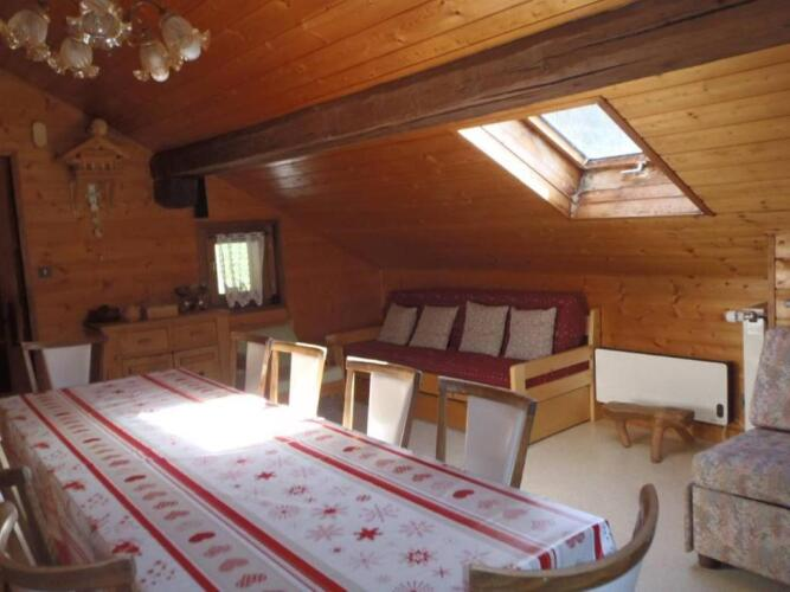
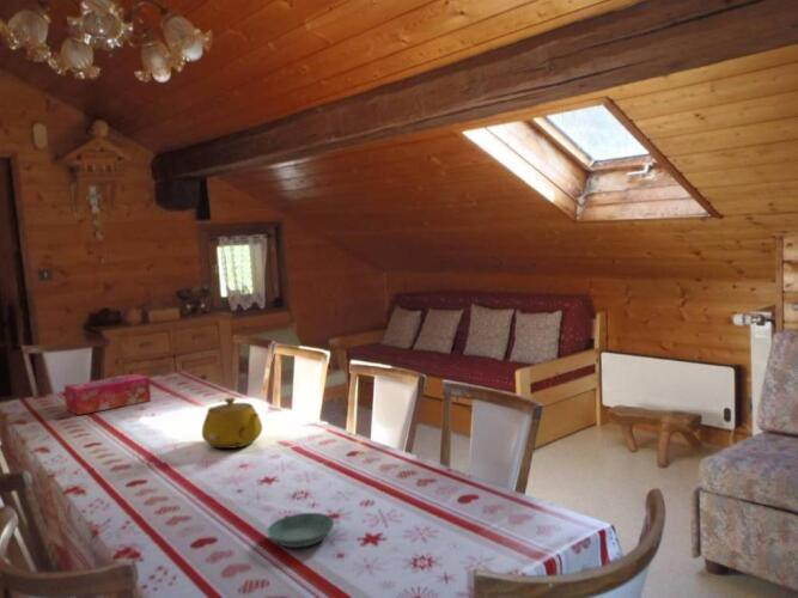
+ saucer [267,512,335,549]
+ tissue box [63,373,152,416]
+ teapot [201,397,263,450]
